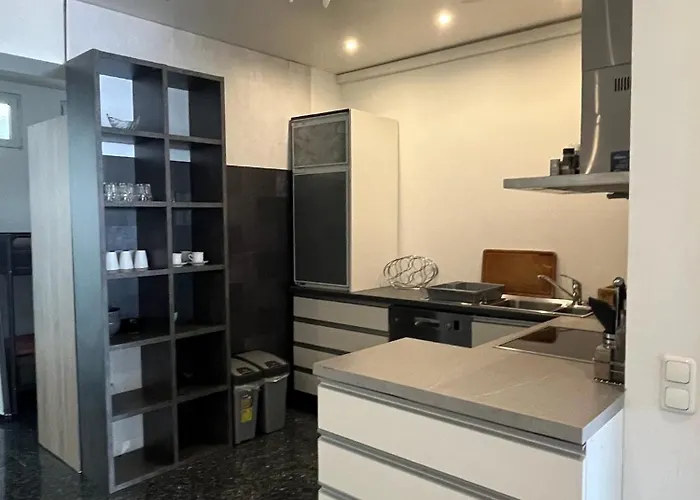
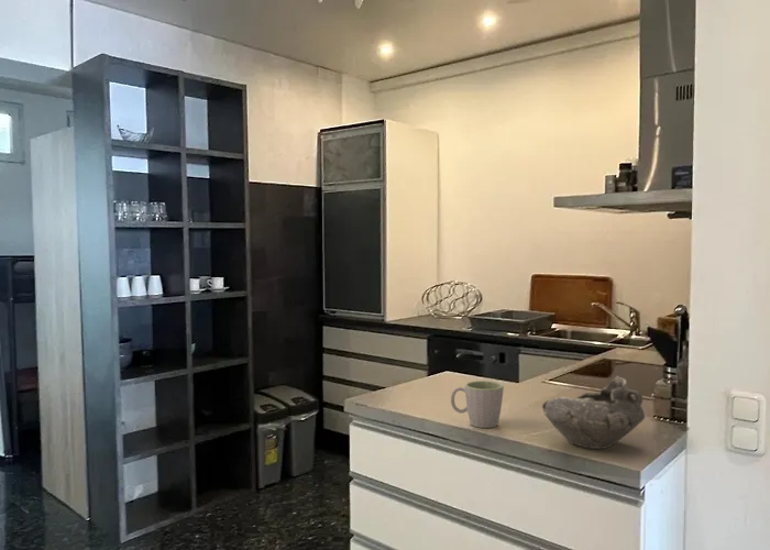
+ mug [450,380,505,429]
+ bowl [541,375,646,450]
